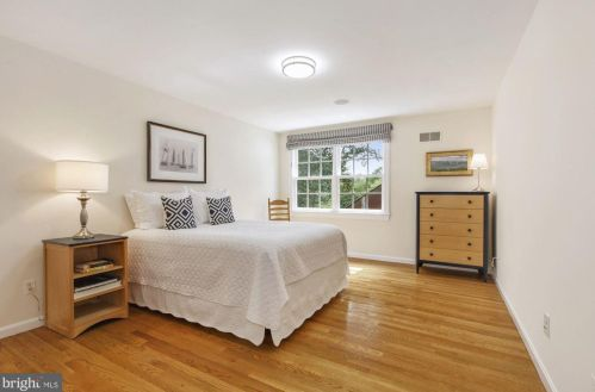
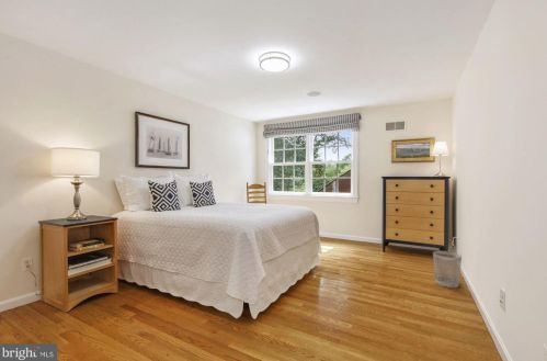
+ wastebasket [432,250,463,289]
